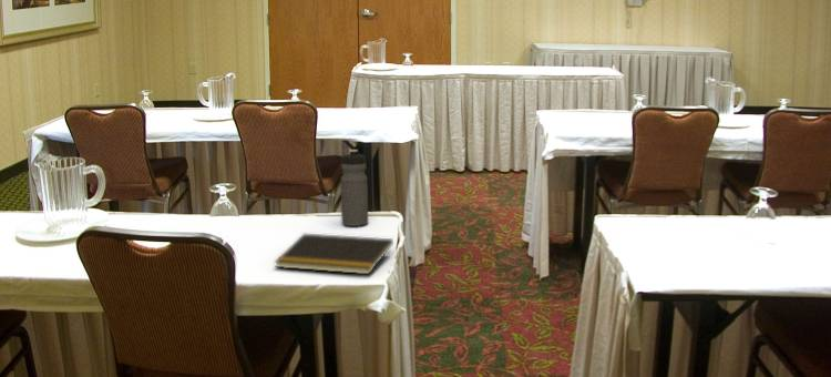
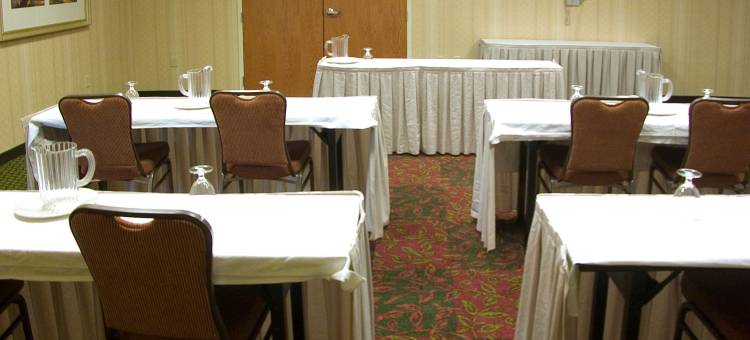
- notepad [274,233,394,275]
- water bottle [340,149,369,227]
